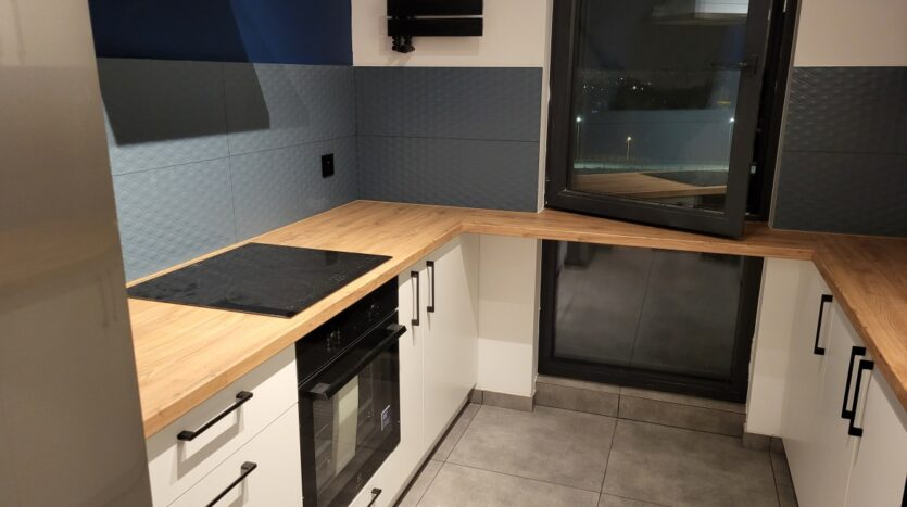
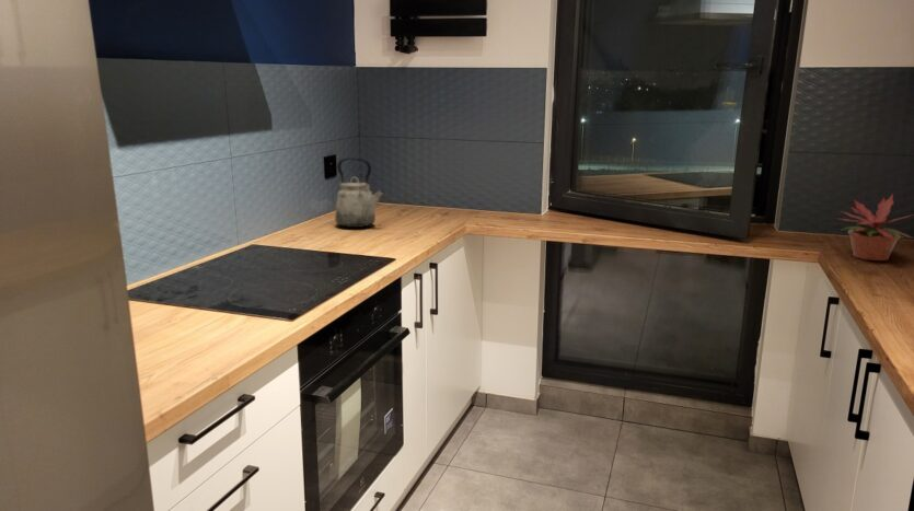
+ potted plant [834,193,914,262]
+ kettle [334,158,385,229]
